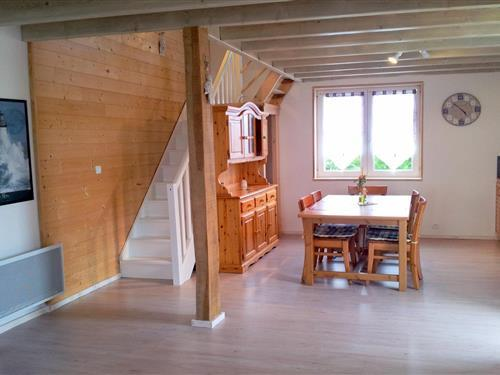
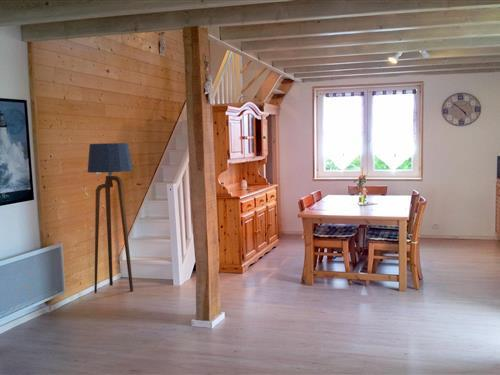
+ floor lamp [87,142,134,294]
